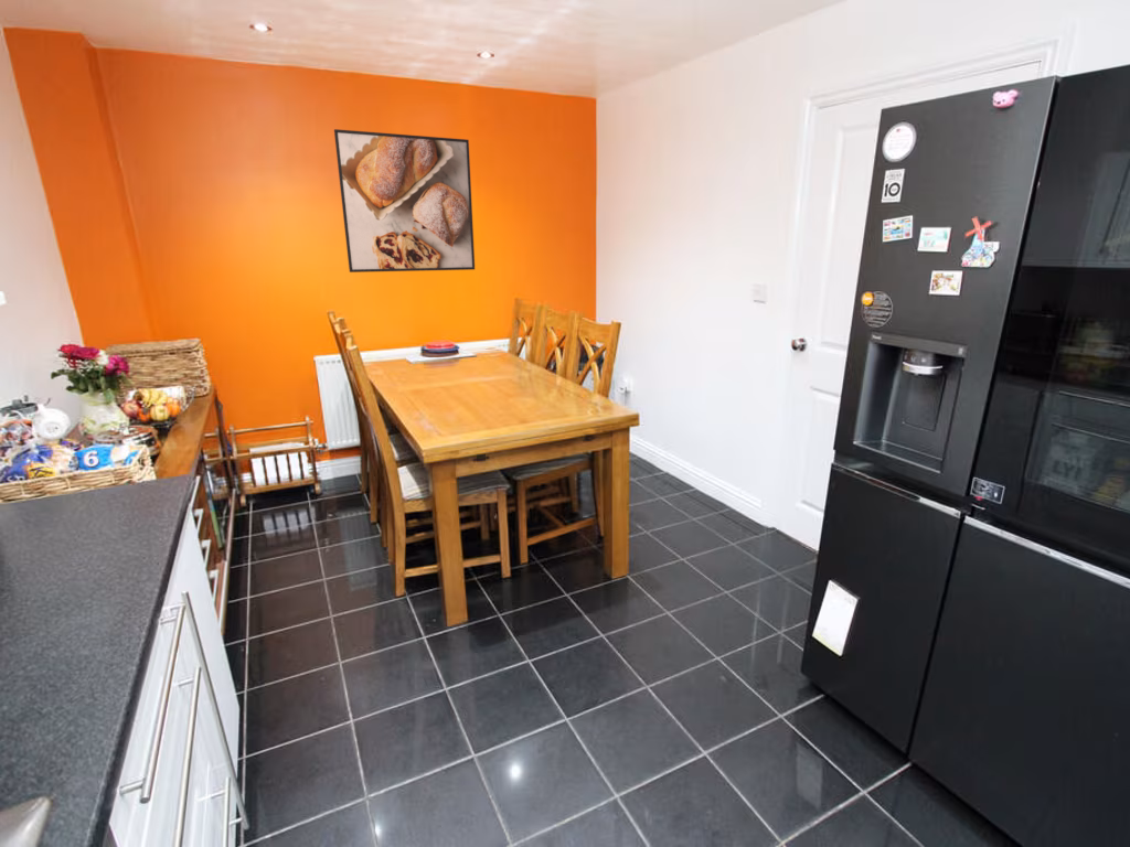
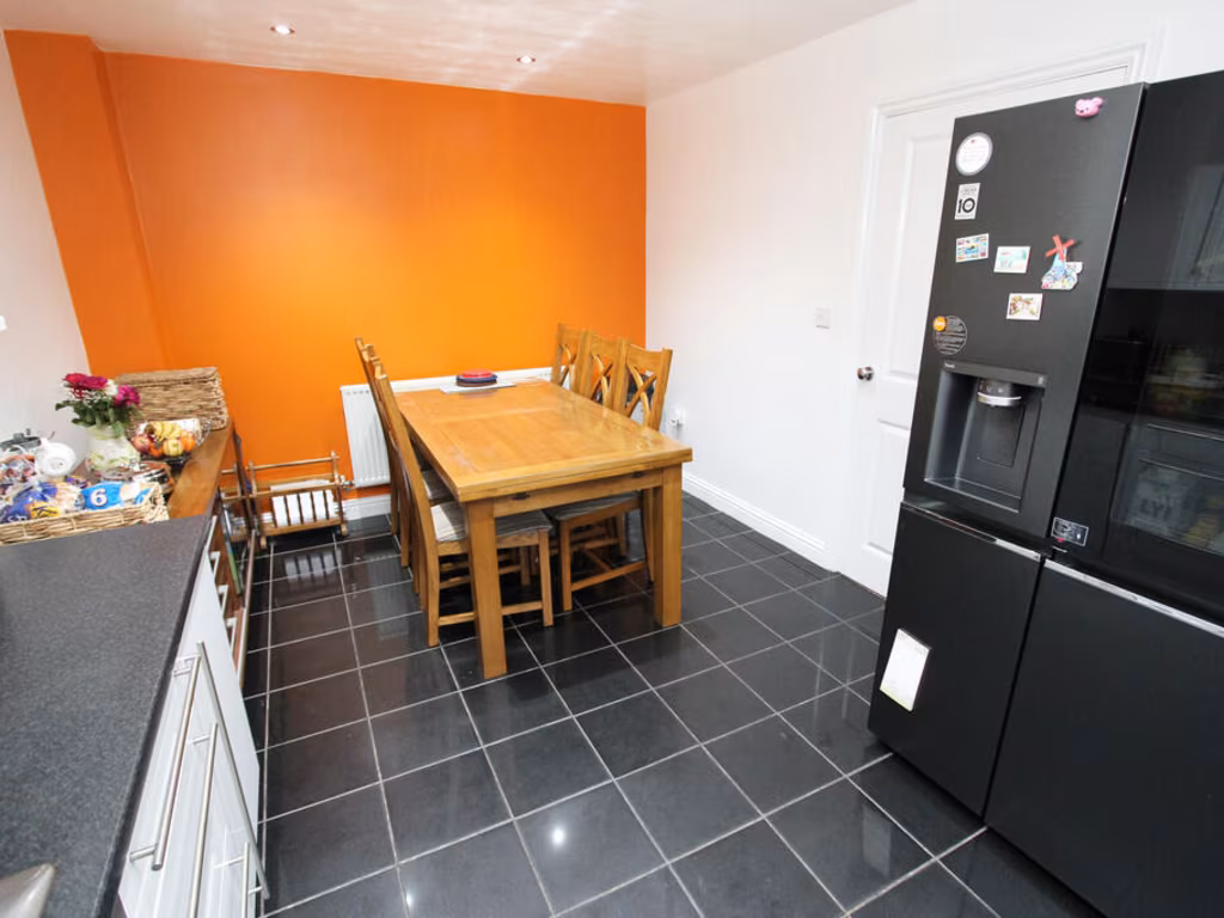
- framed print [333,128,476,274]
